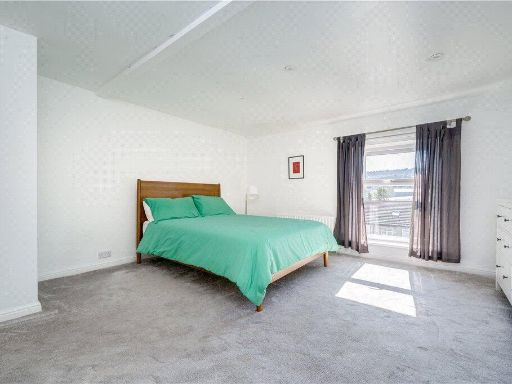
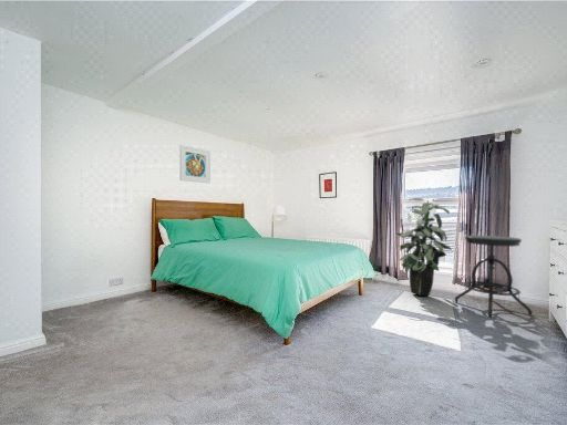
+ indoor plant [395,197,453,297]
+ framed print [178,144,212,184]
+ stool [454,235,534,319]
